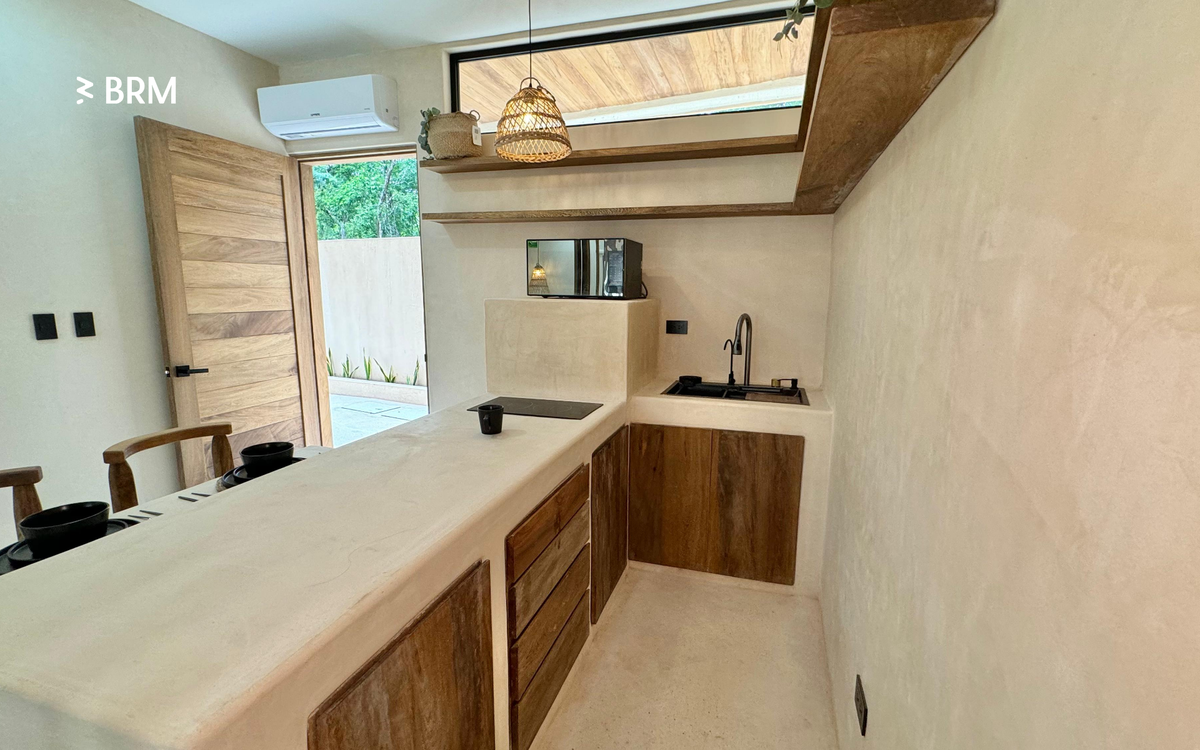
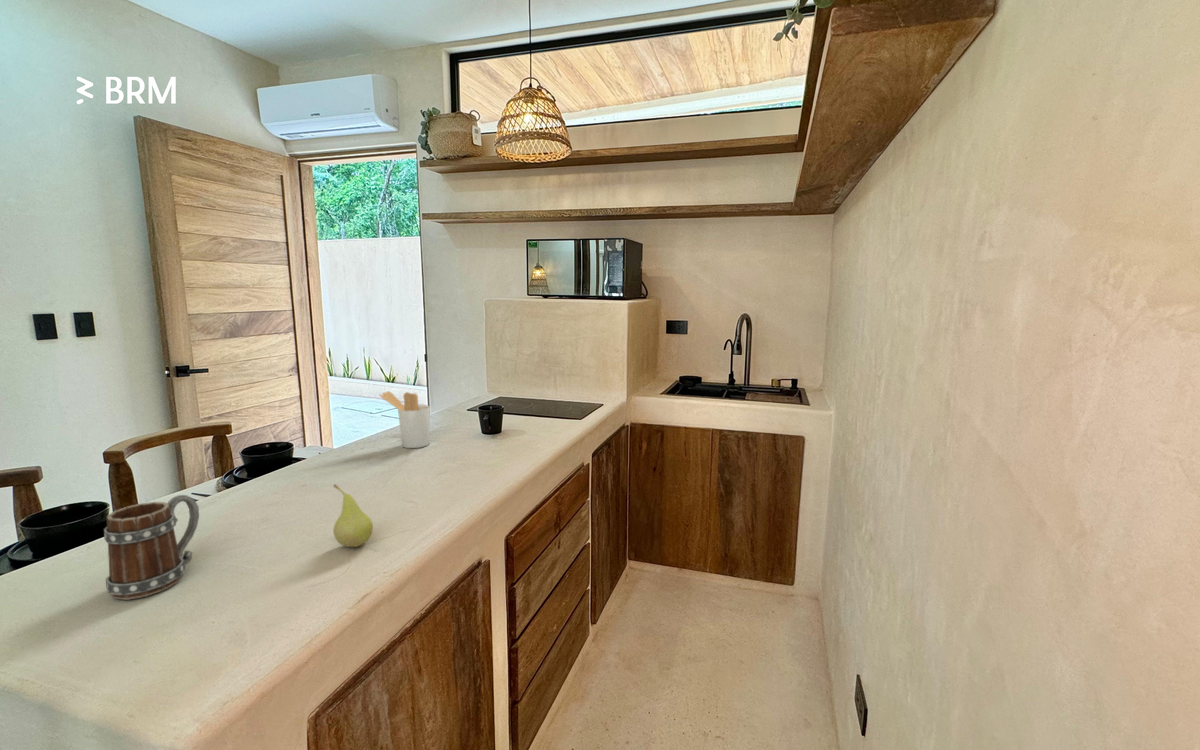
+ utensil holder [378,390,431,449]
+ mug [103,494,200,601]
+ fruit [332,483,374,548]
